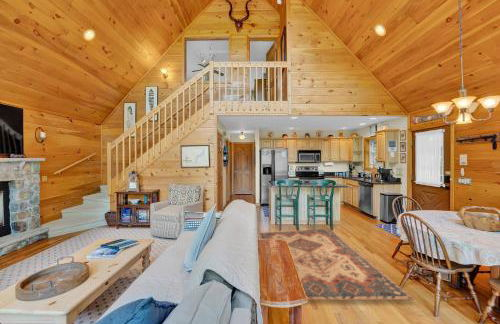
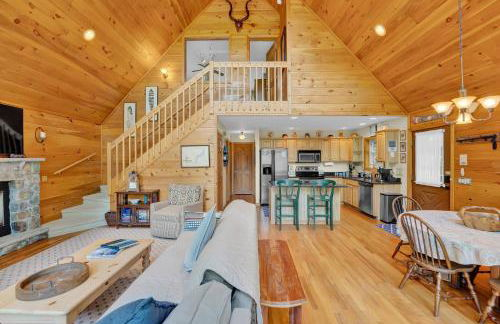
- rug [258,228,415,301]
